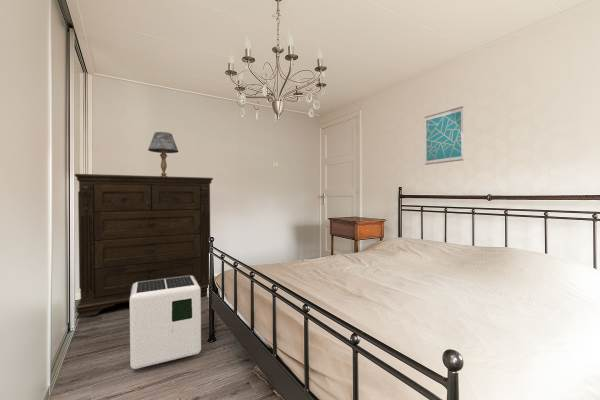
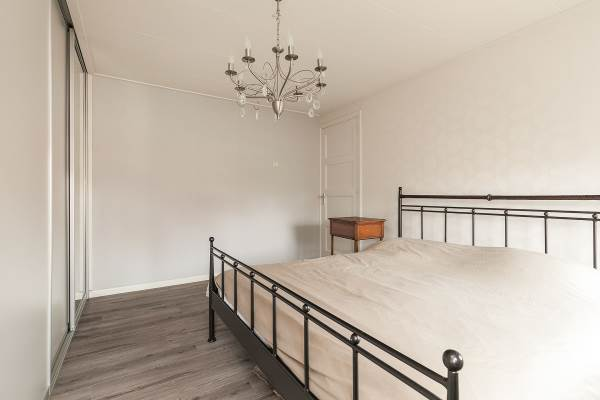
- dresser [74,173,214,320]
- table lamp [147,131,179,176]
- wall art [424,105,464,166]
- air purifier [129,276,202,370]
